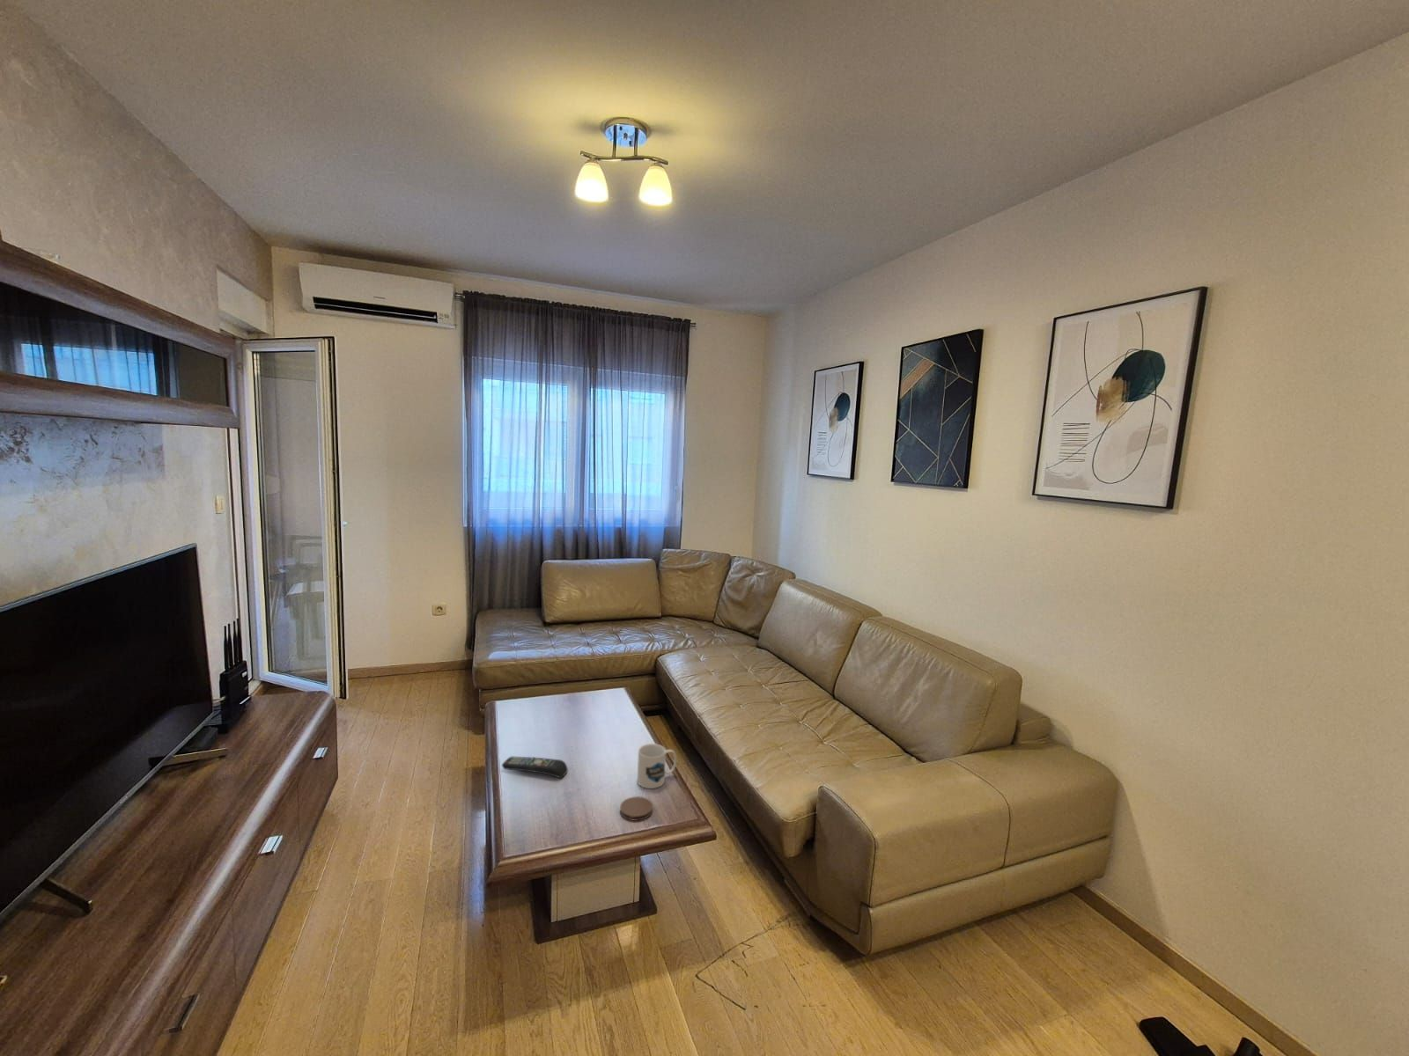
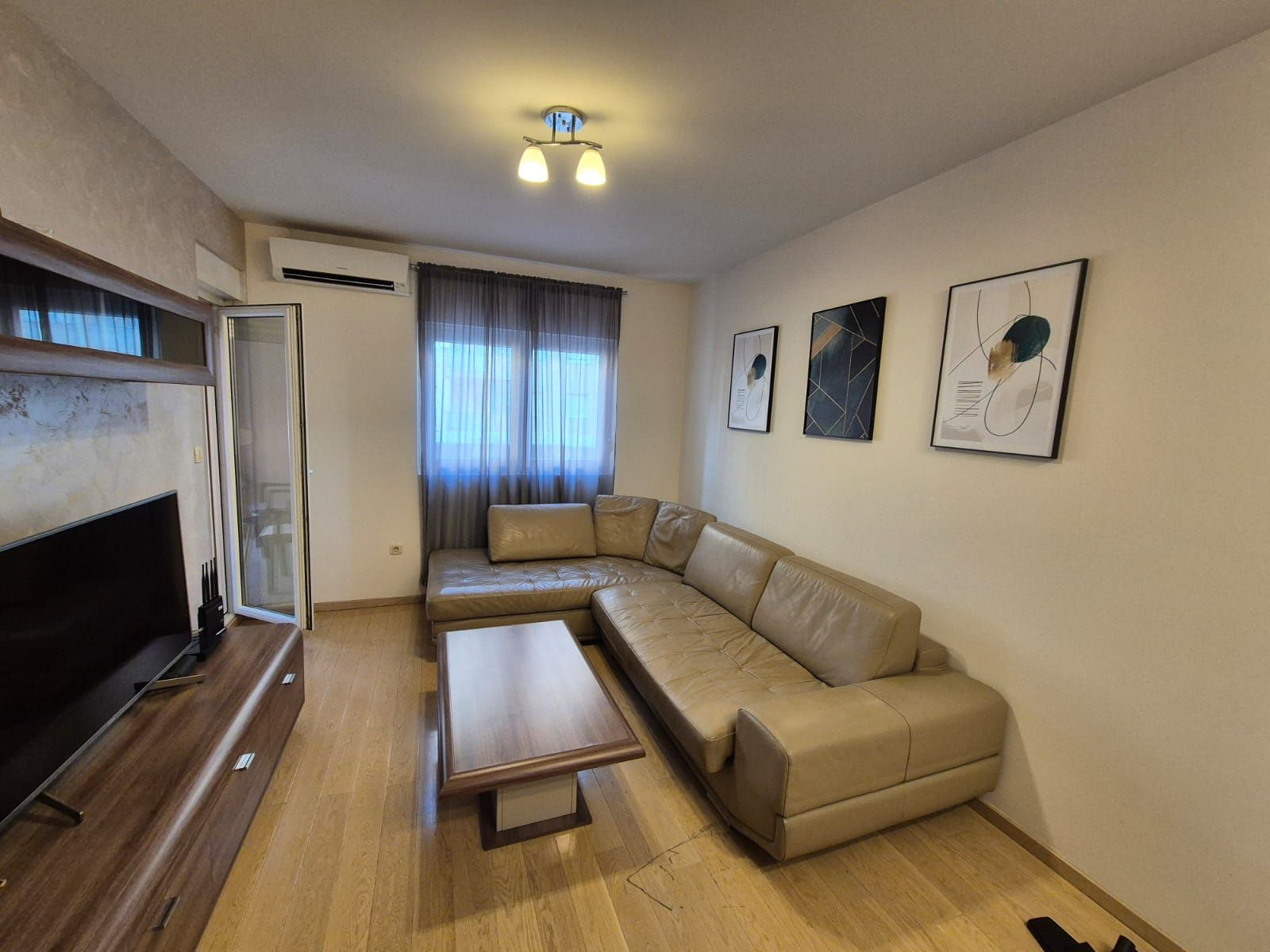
- remote control [501,755,569,779]
- mug [637,743,677,790]
- coaster [619,795,653,822]
